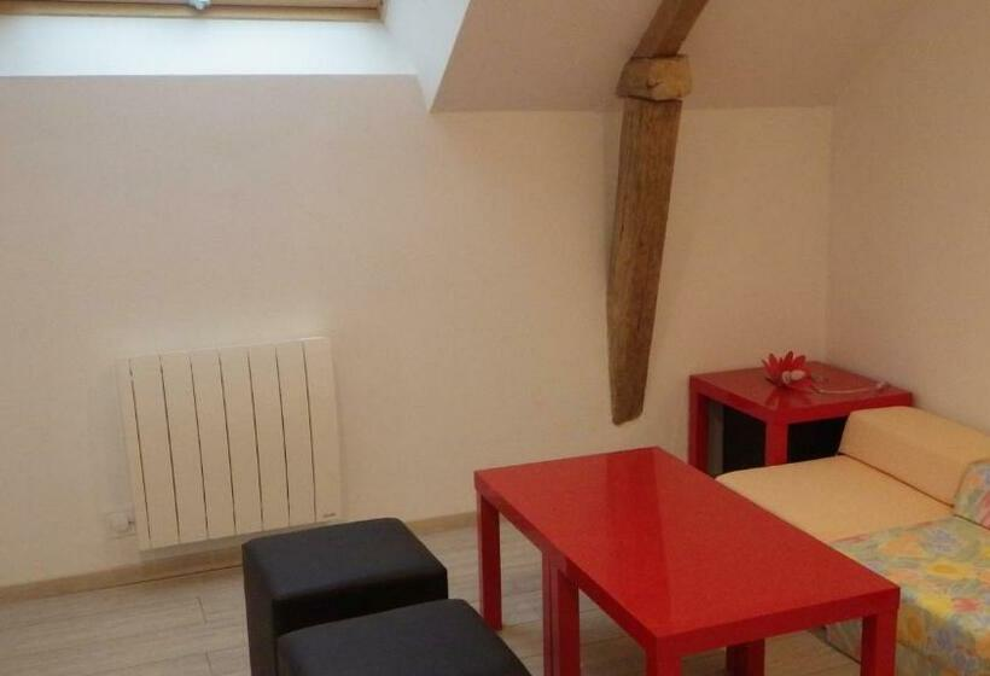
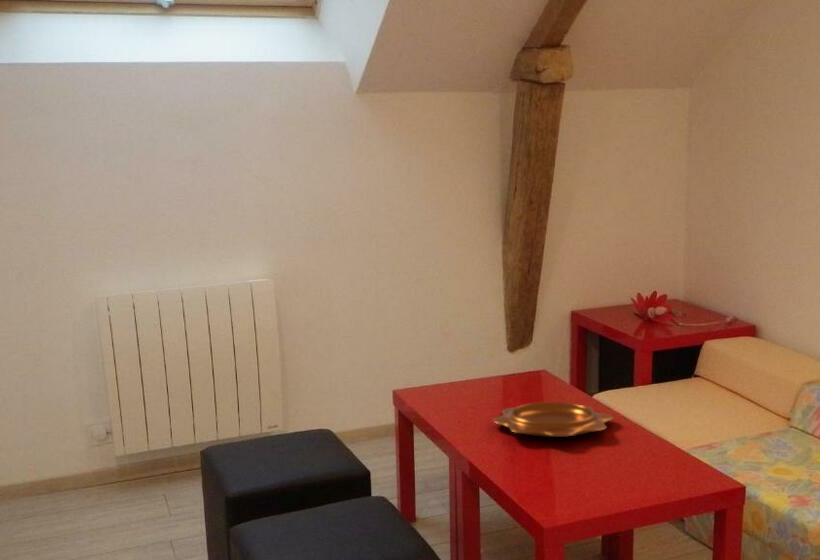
+ decorative bowl [492,401,615,438]
